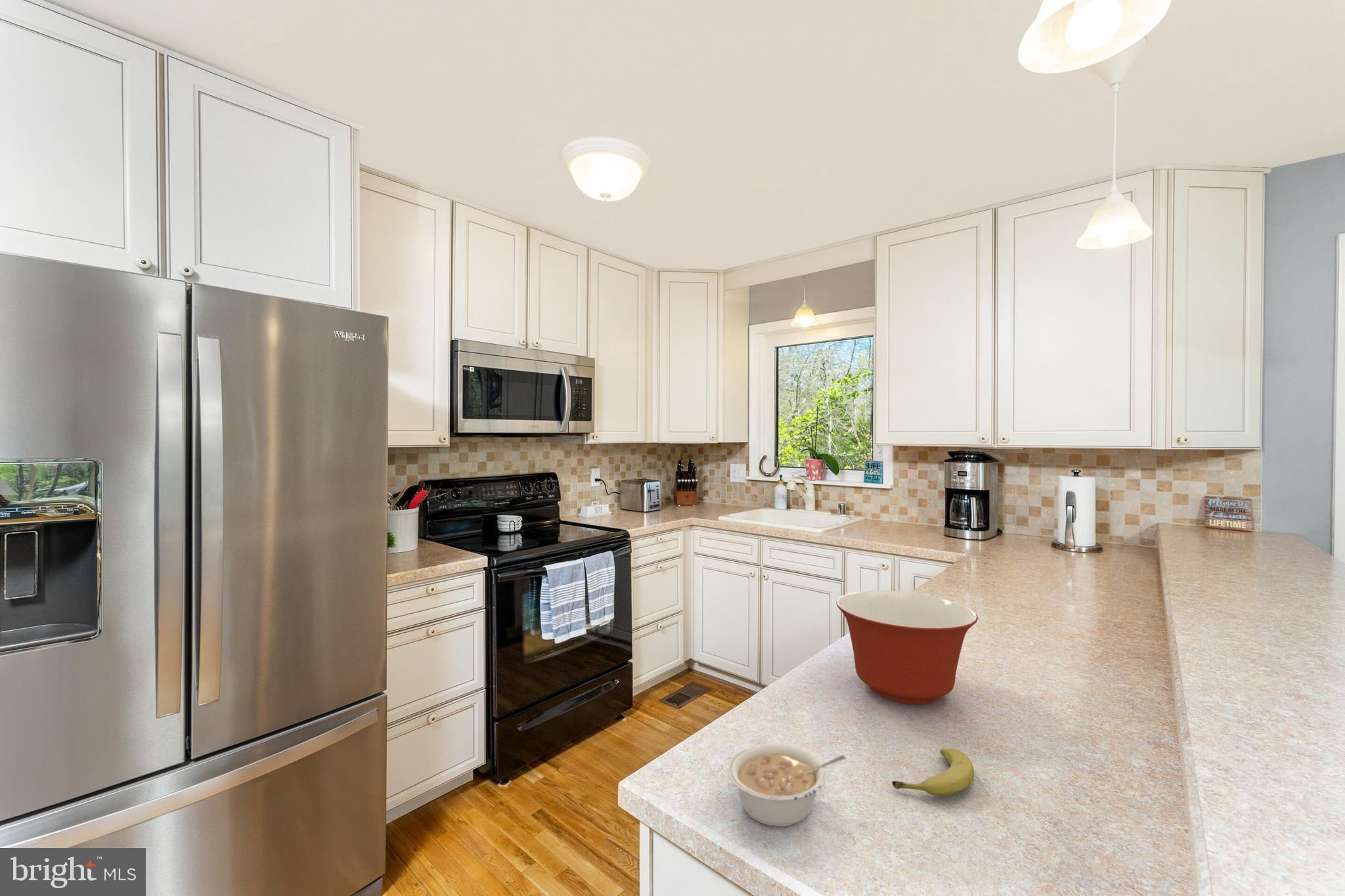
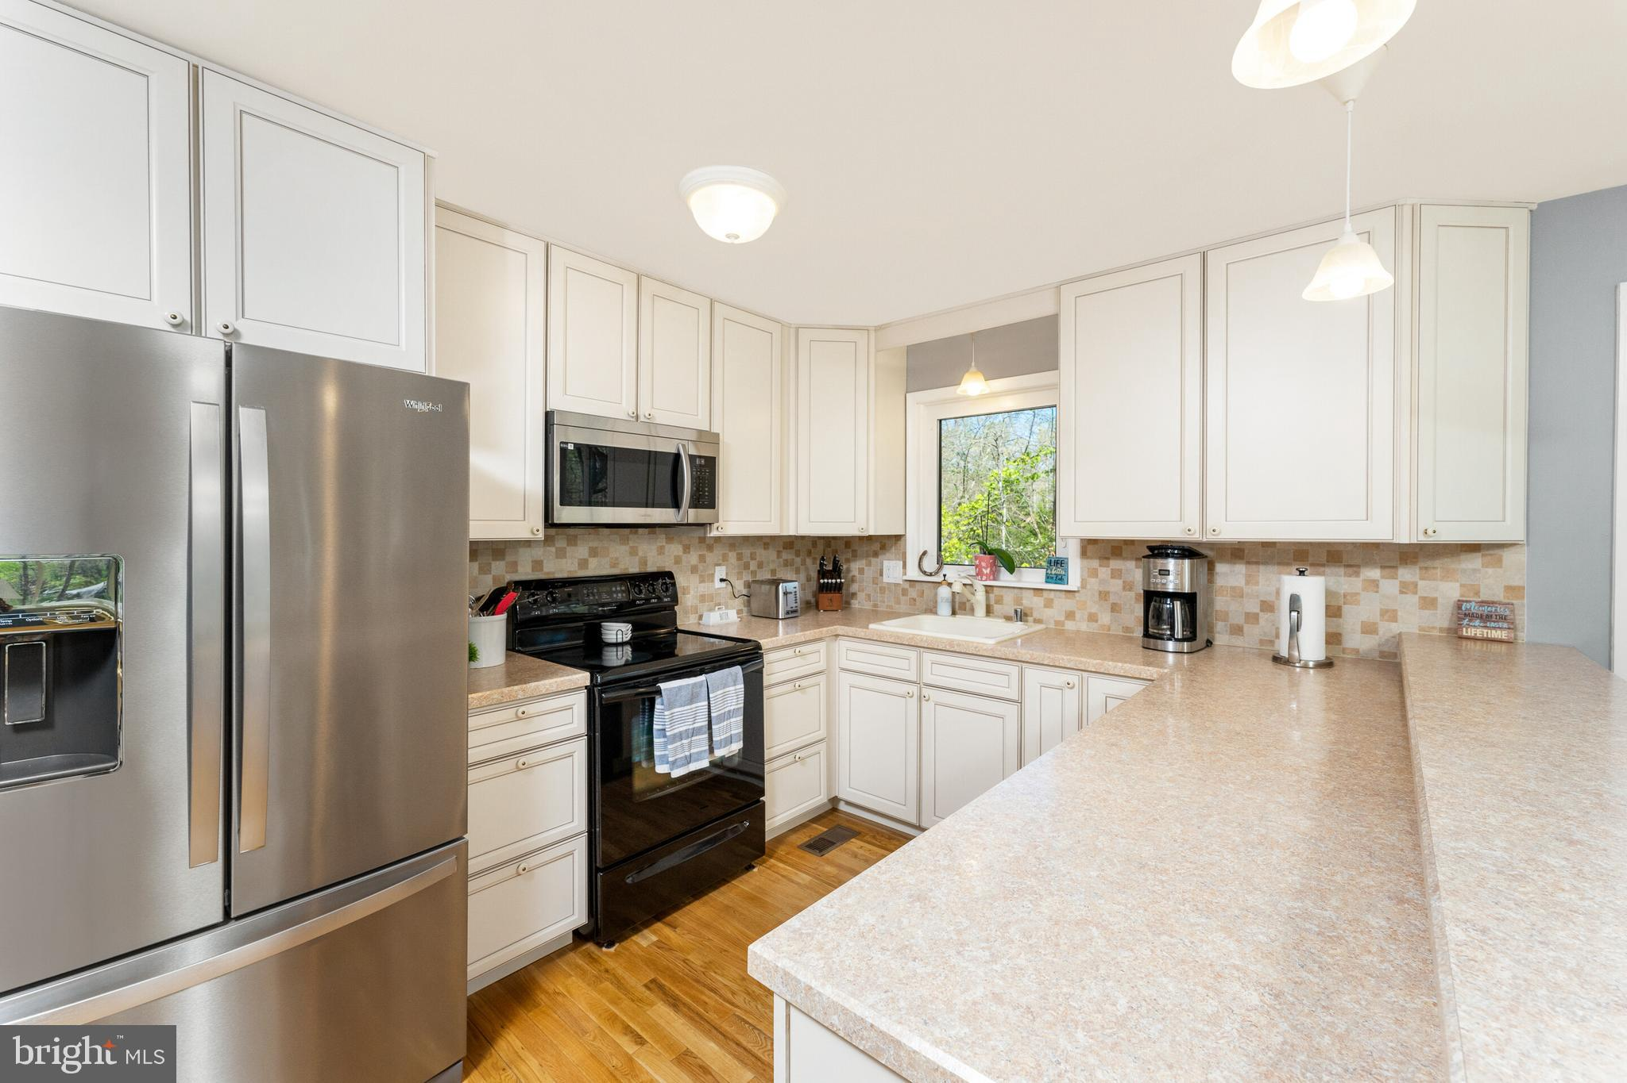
- mixing bowl [835,590,979,705]
- legume [727,742,847,827]
- fruit [891,748,975,797]
